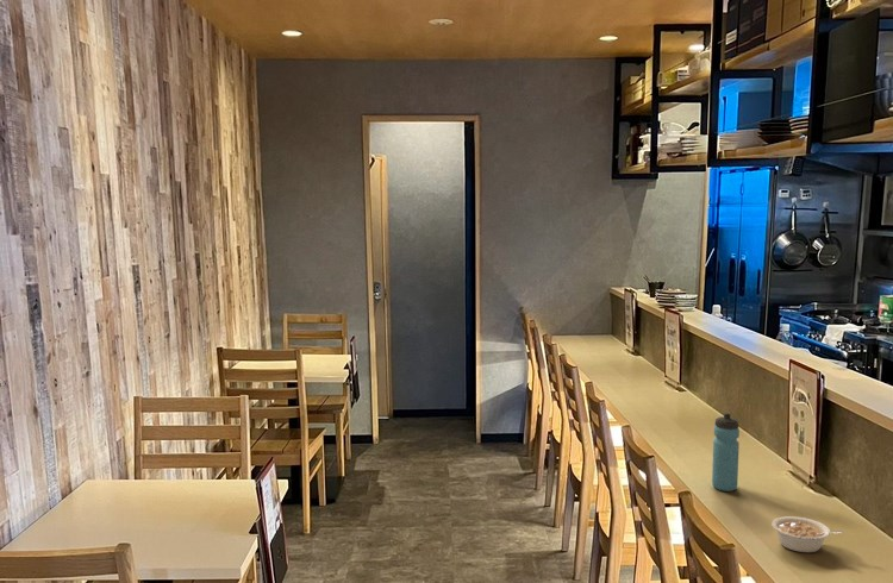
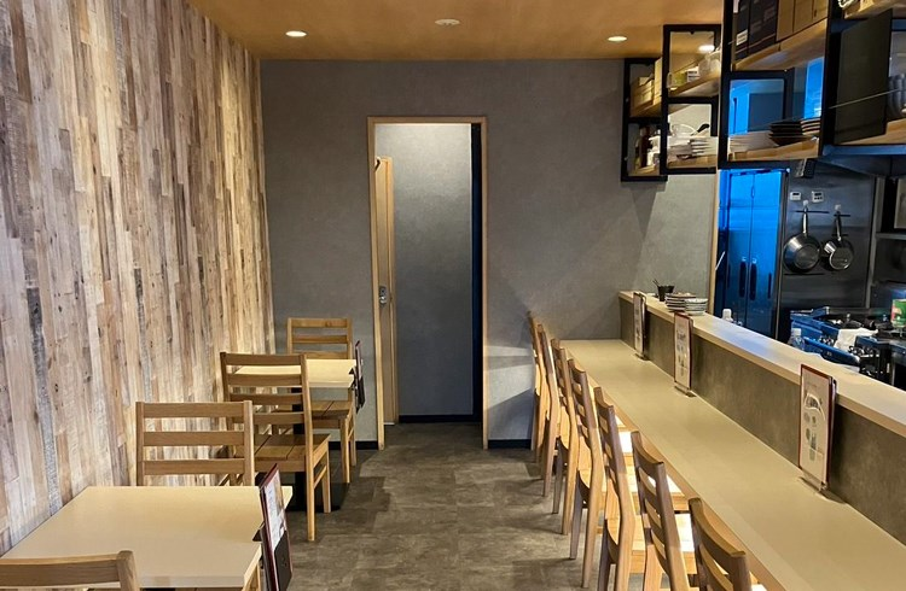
- water bottle [711,412,741,493]
- legume [770,515,844,553]
